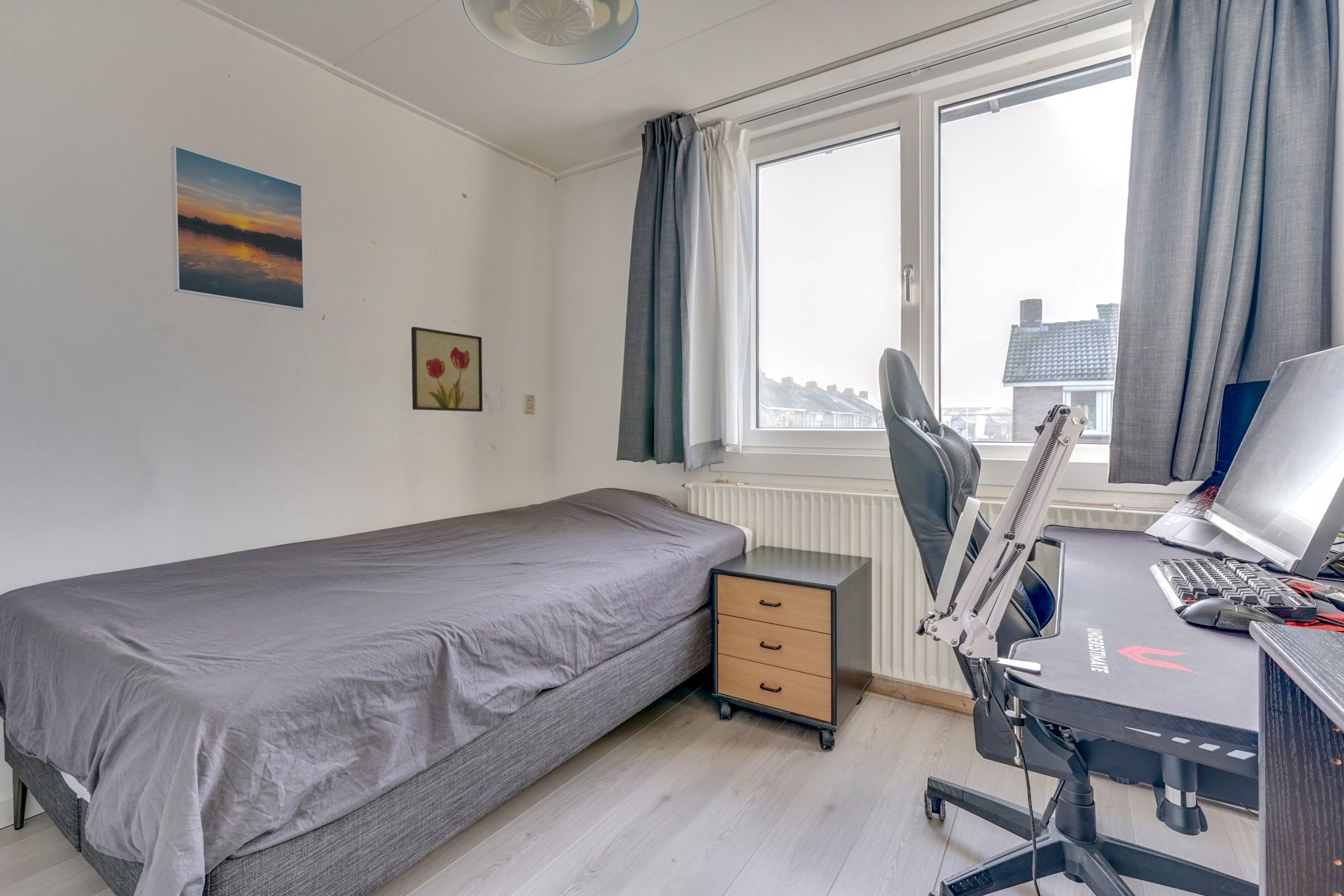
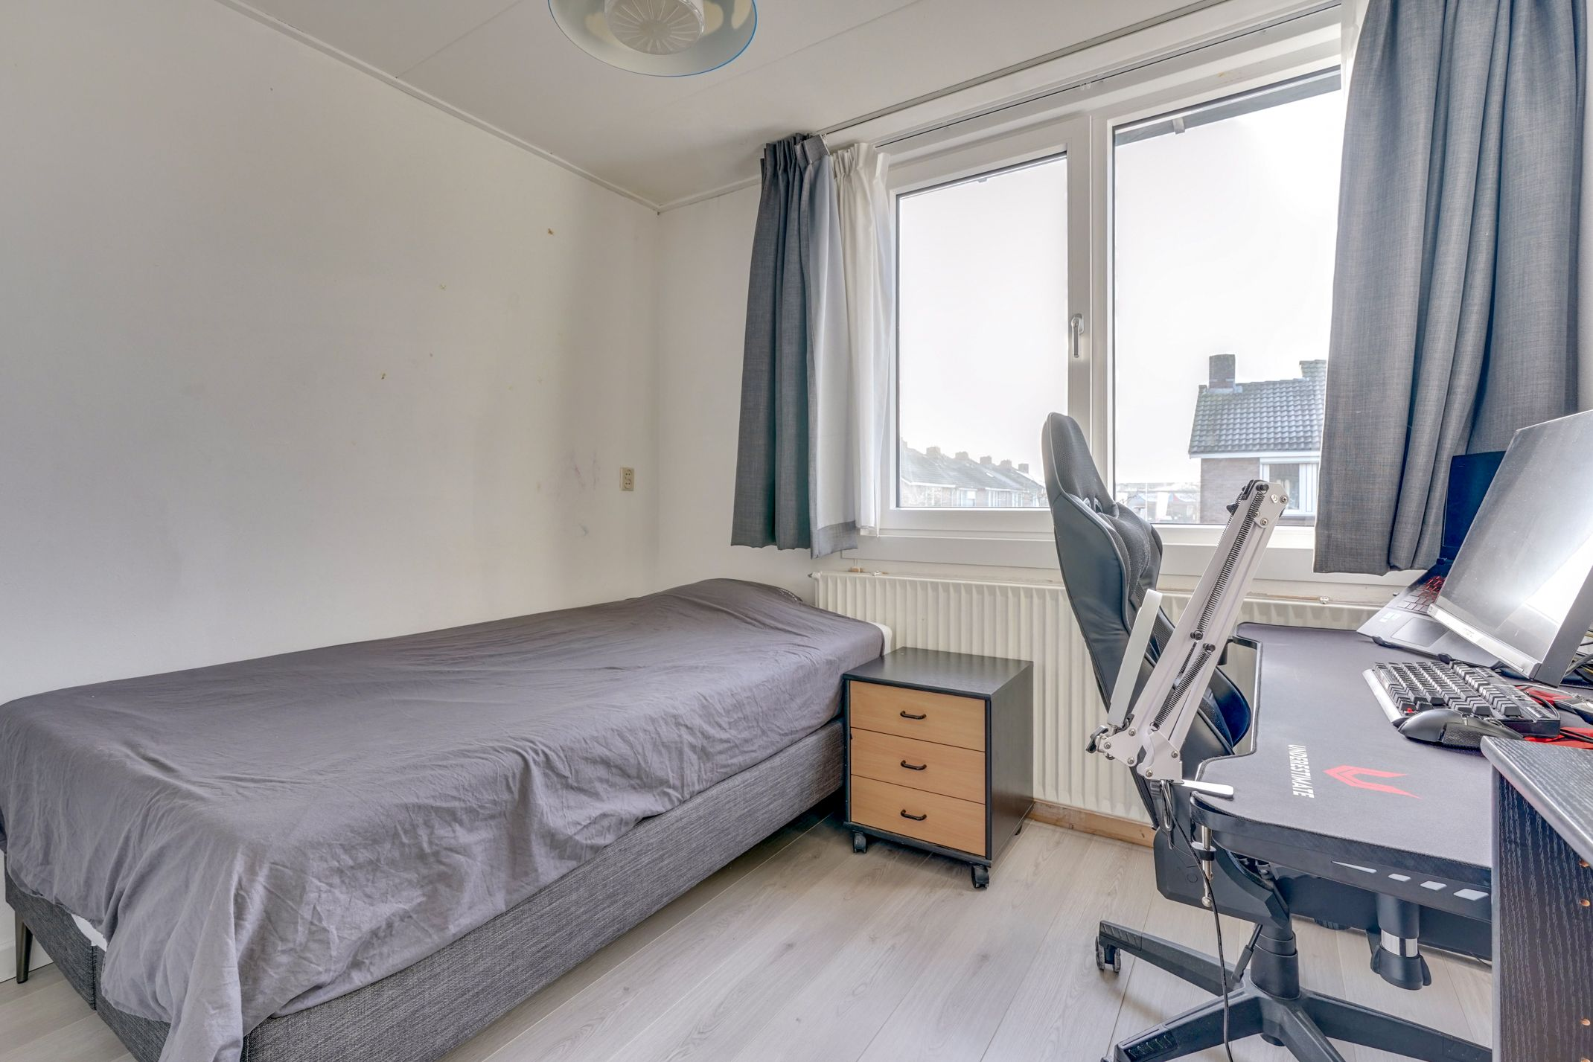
- wall art [411,326,483,413]
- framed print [170,144,305,311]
